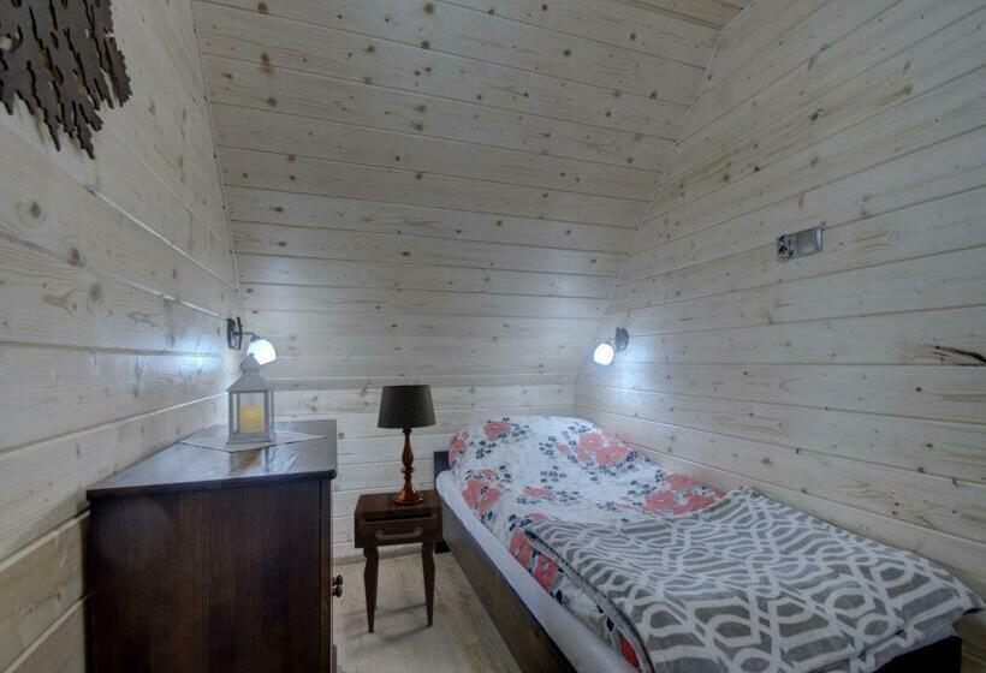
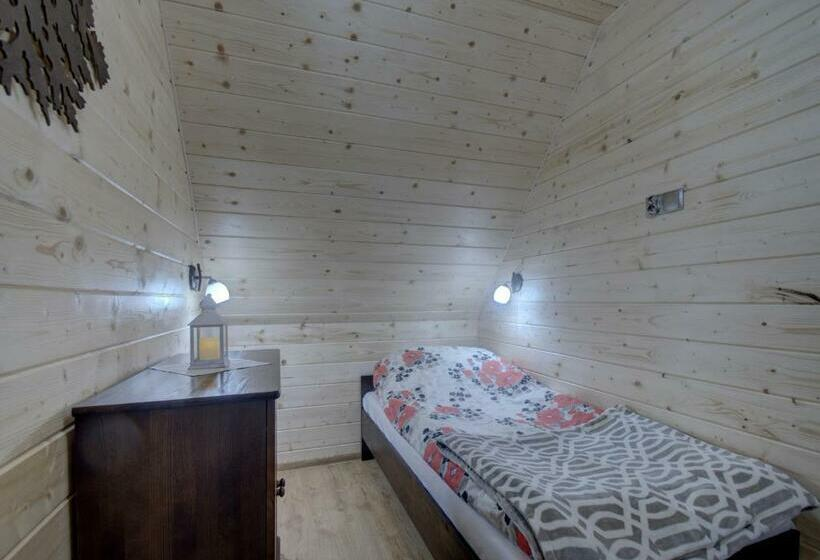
- table lamp [376,383,438,506]
- nightstand [352,488,444,635]
